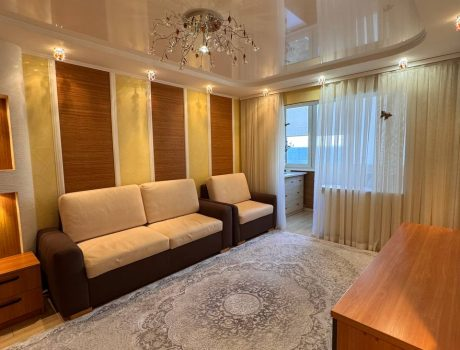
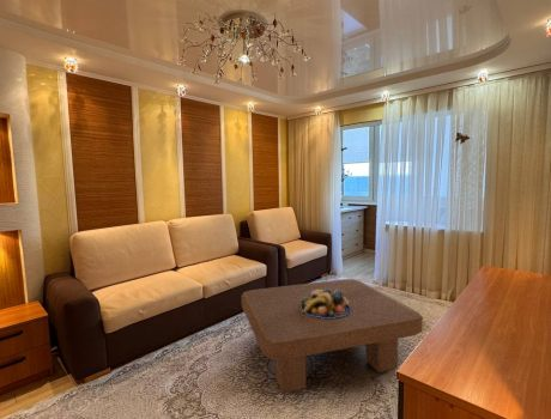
+ coffee table [241,278,424,394]
+ fruit bowl [301,289,351,318]
